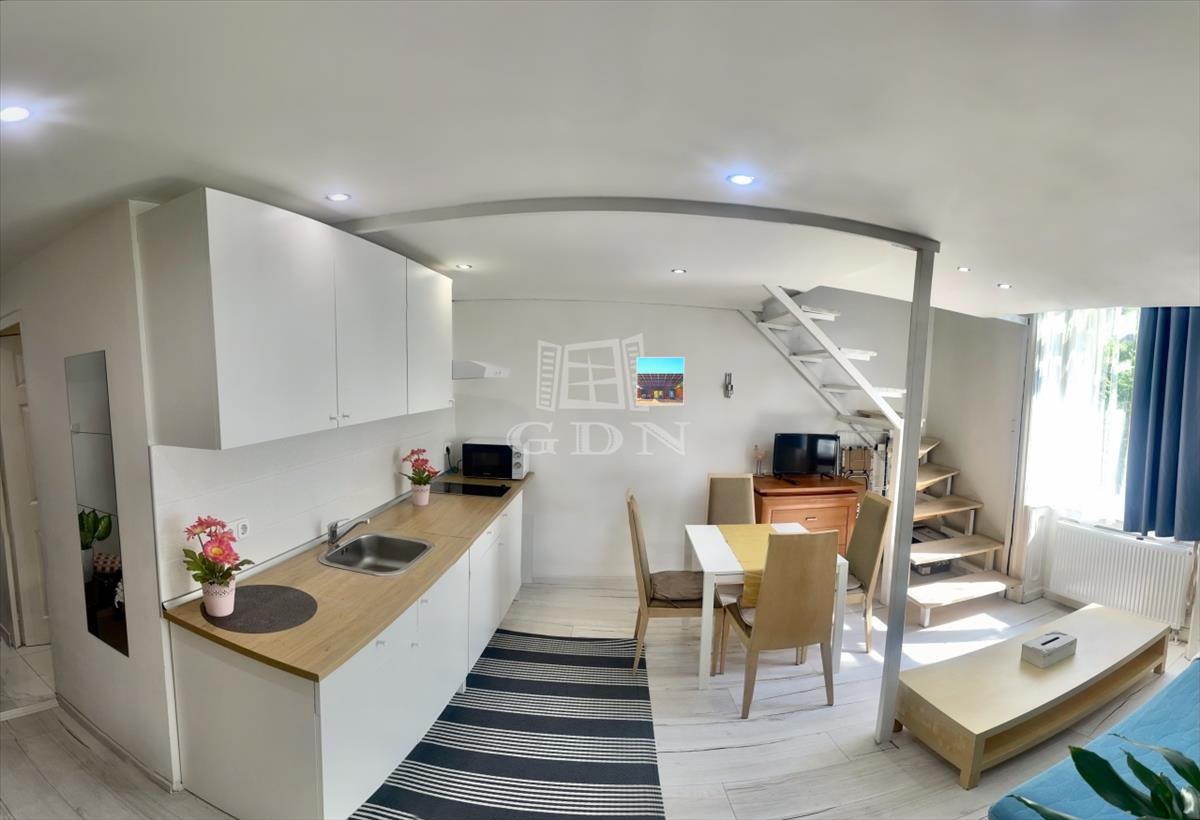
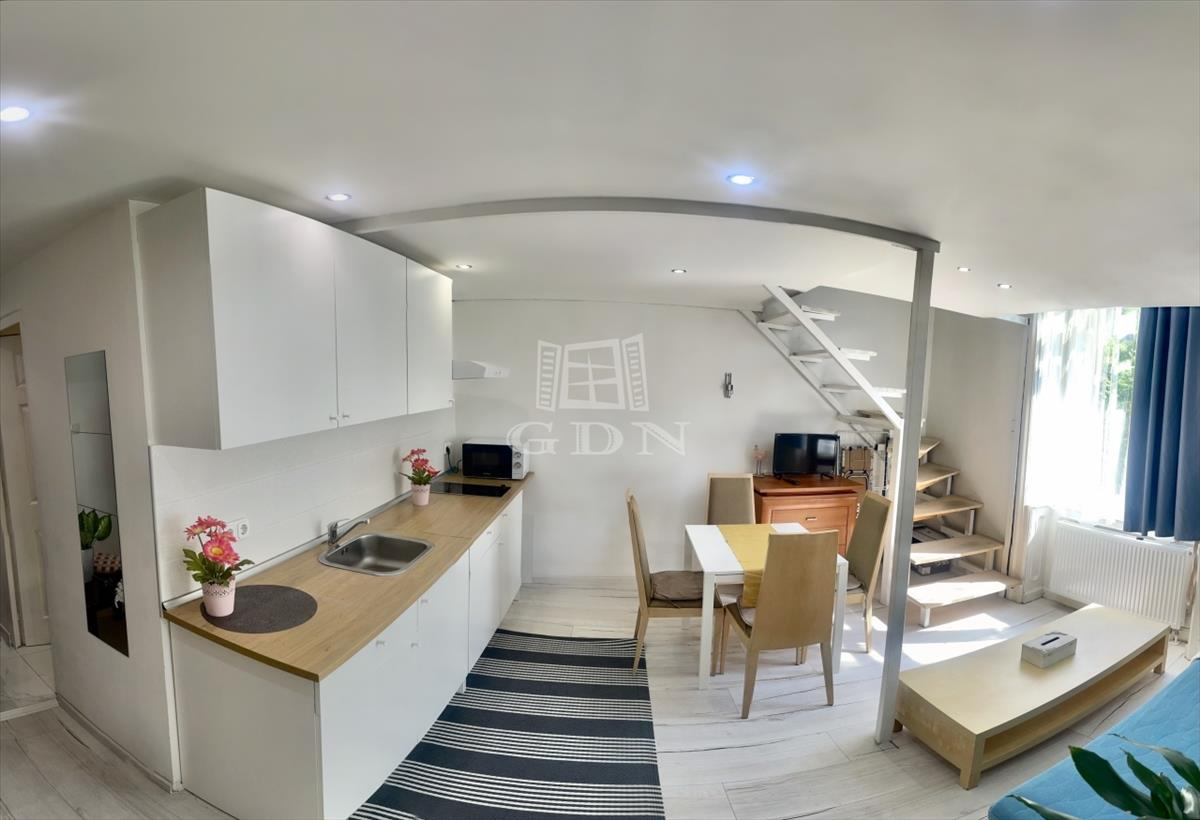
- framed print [635,356,685,406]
